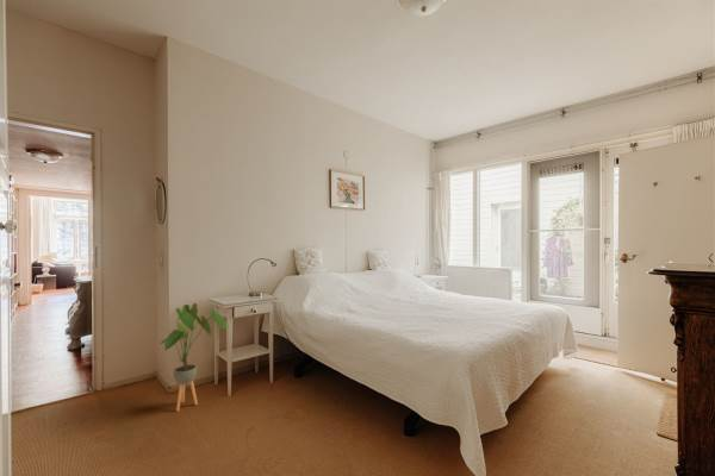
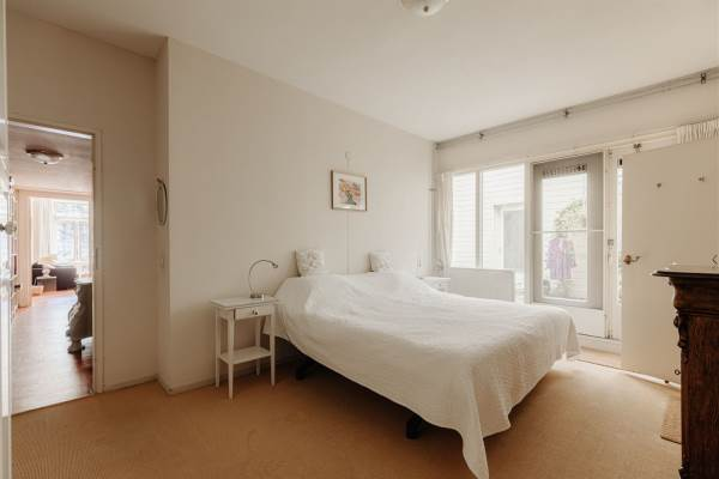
- house plant [160,302,229,413]
